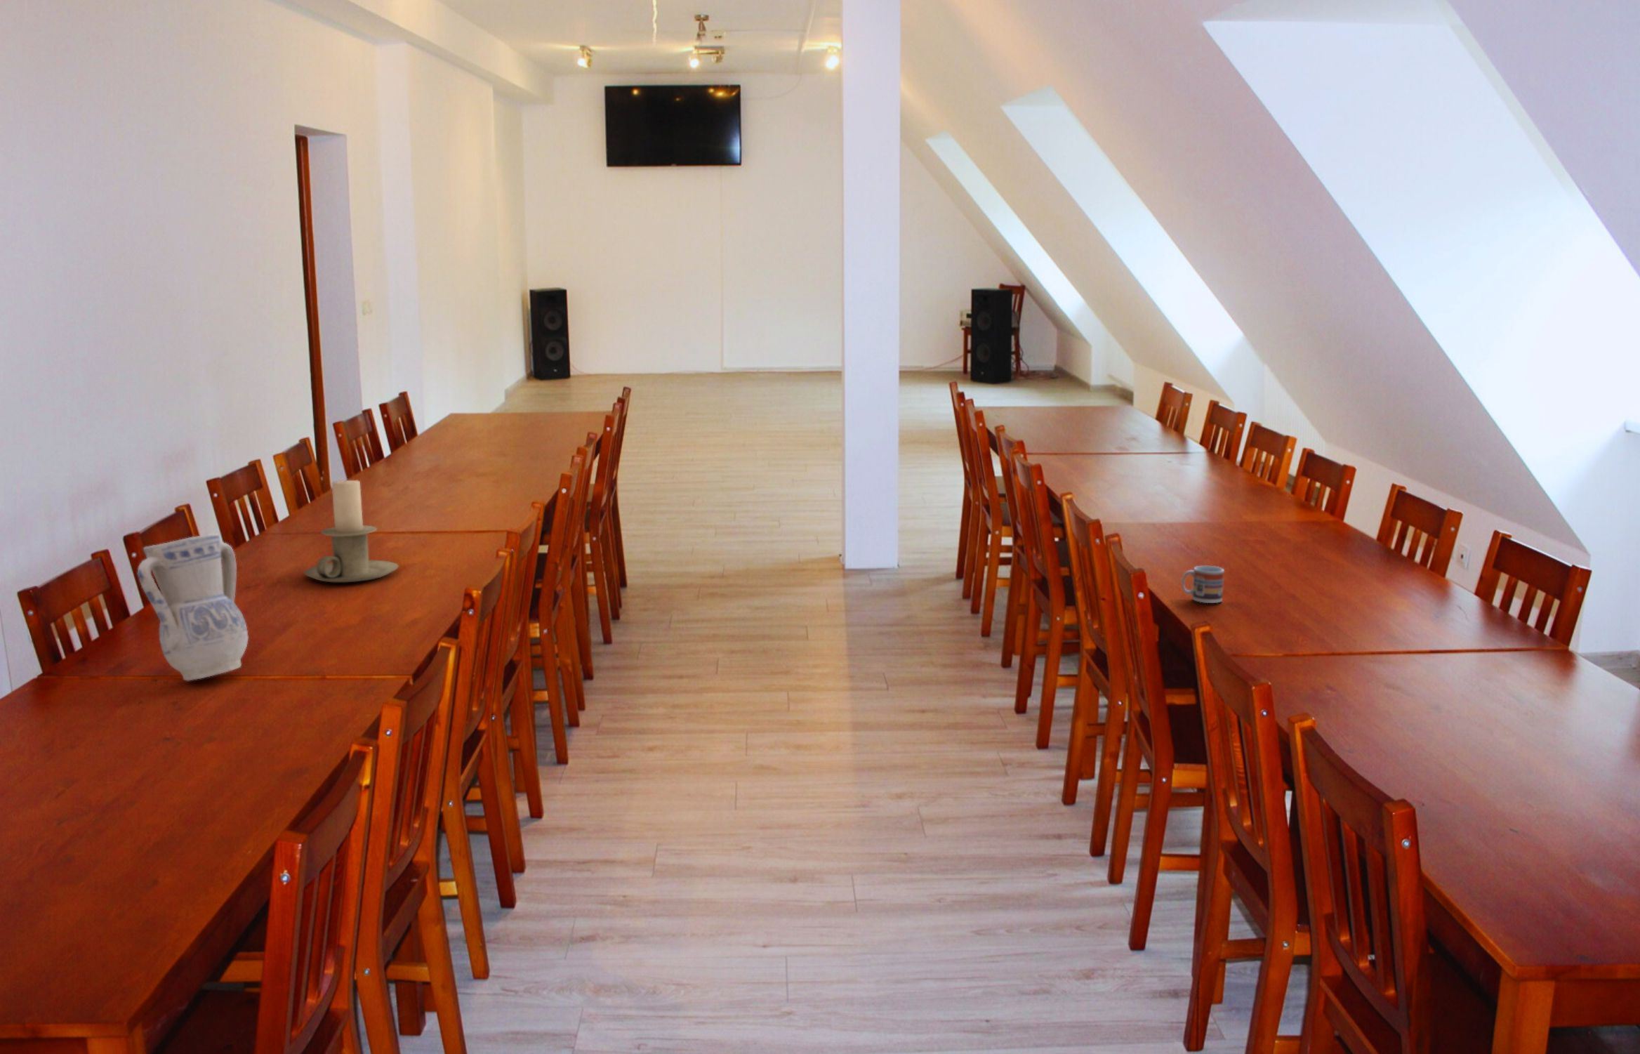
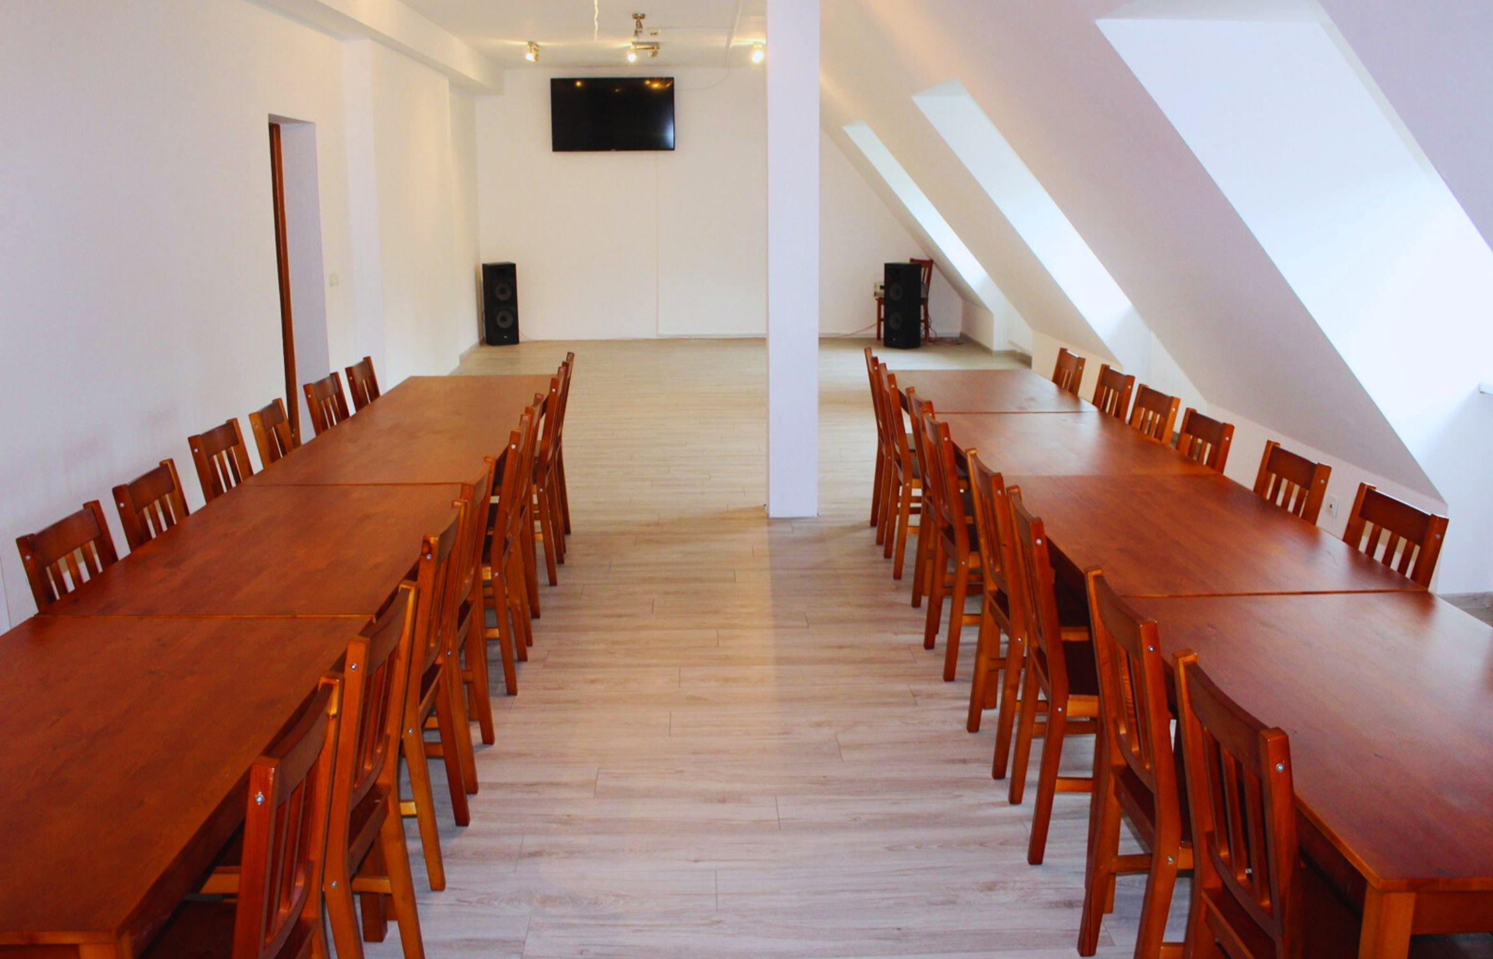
- cup [1181,565,1225,603]
- candle holder [304,479,399,583]
- vase [137,532,250,681]
